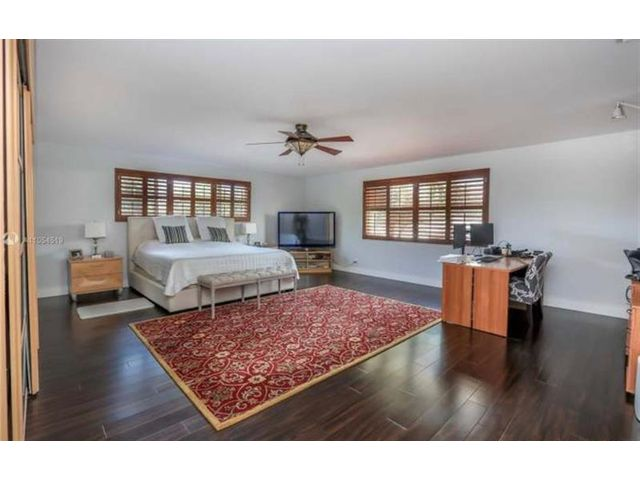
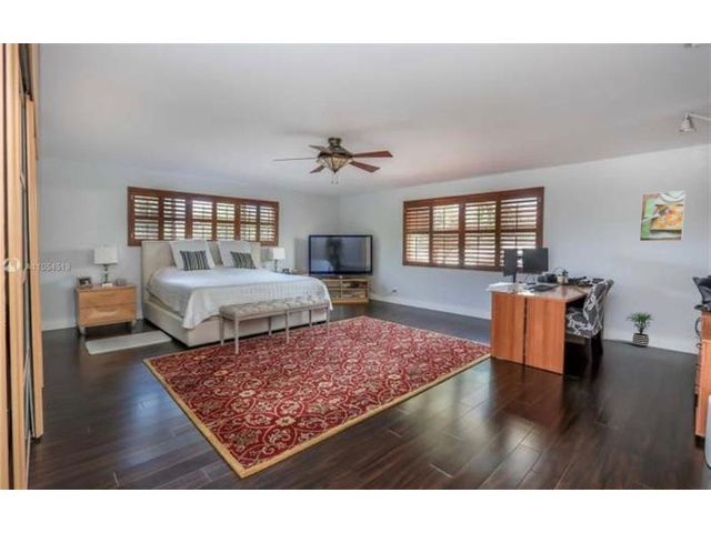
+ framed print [639,190,687,242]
+ potted plant [624,311,655,349]
